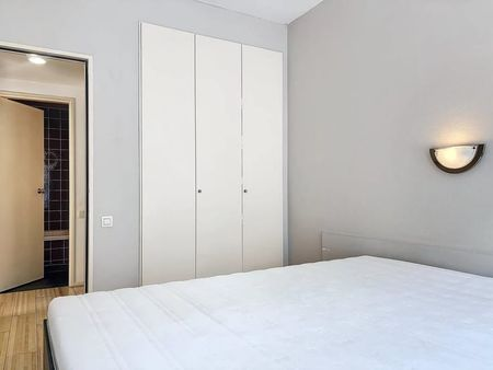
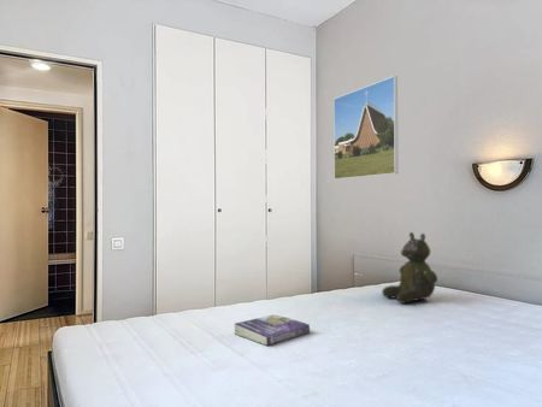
+ book [234,314,311,347]
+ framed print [332,75,399,181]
+ teddy bear [381,231,438,305]
